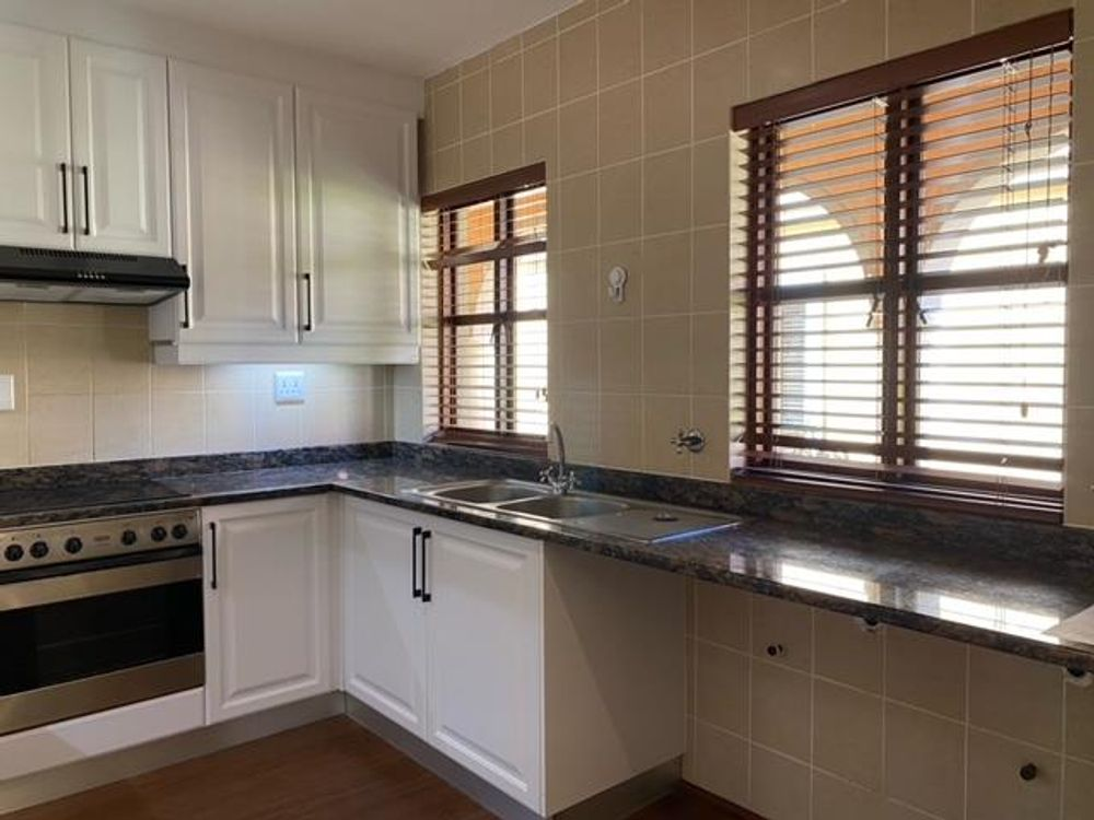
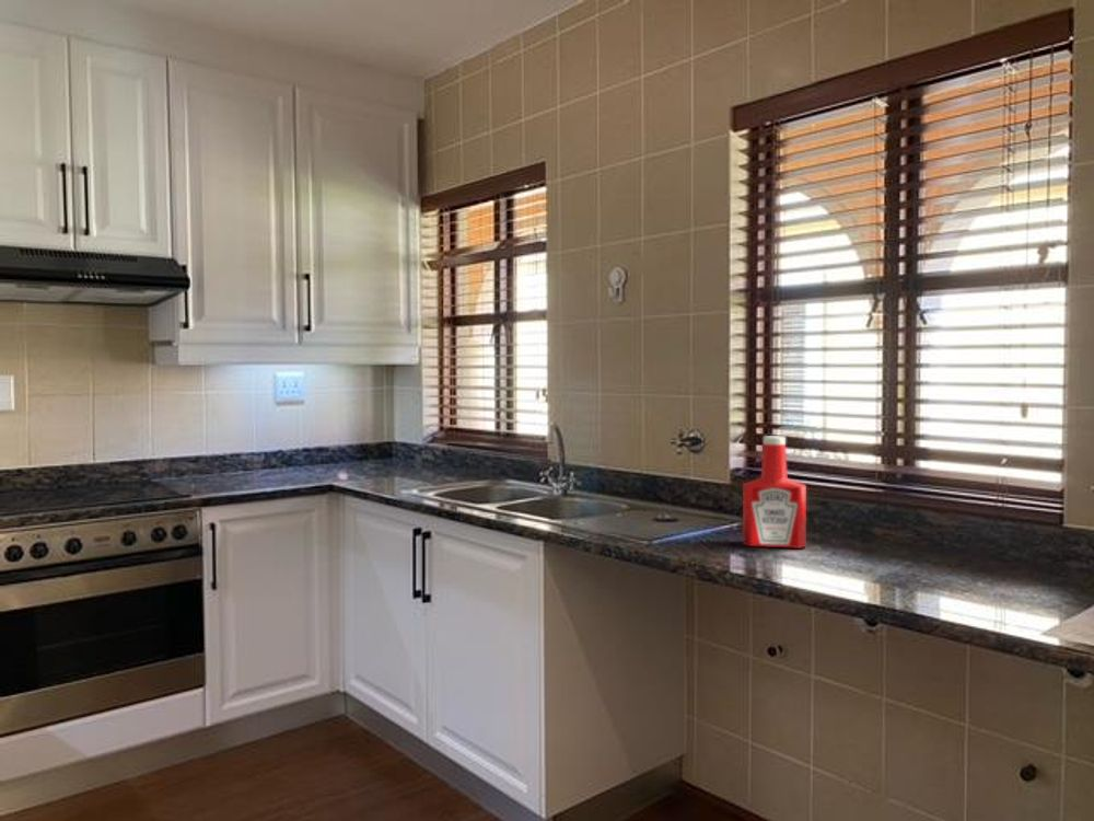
+ soap bottle [742,435,807,550]
